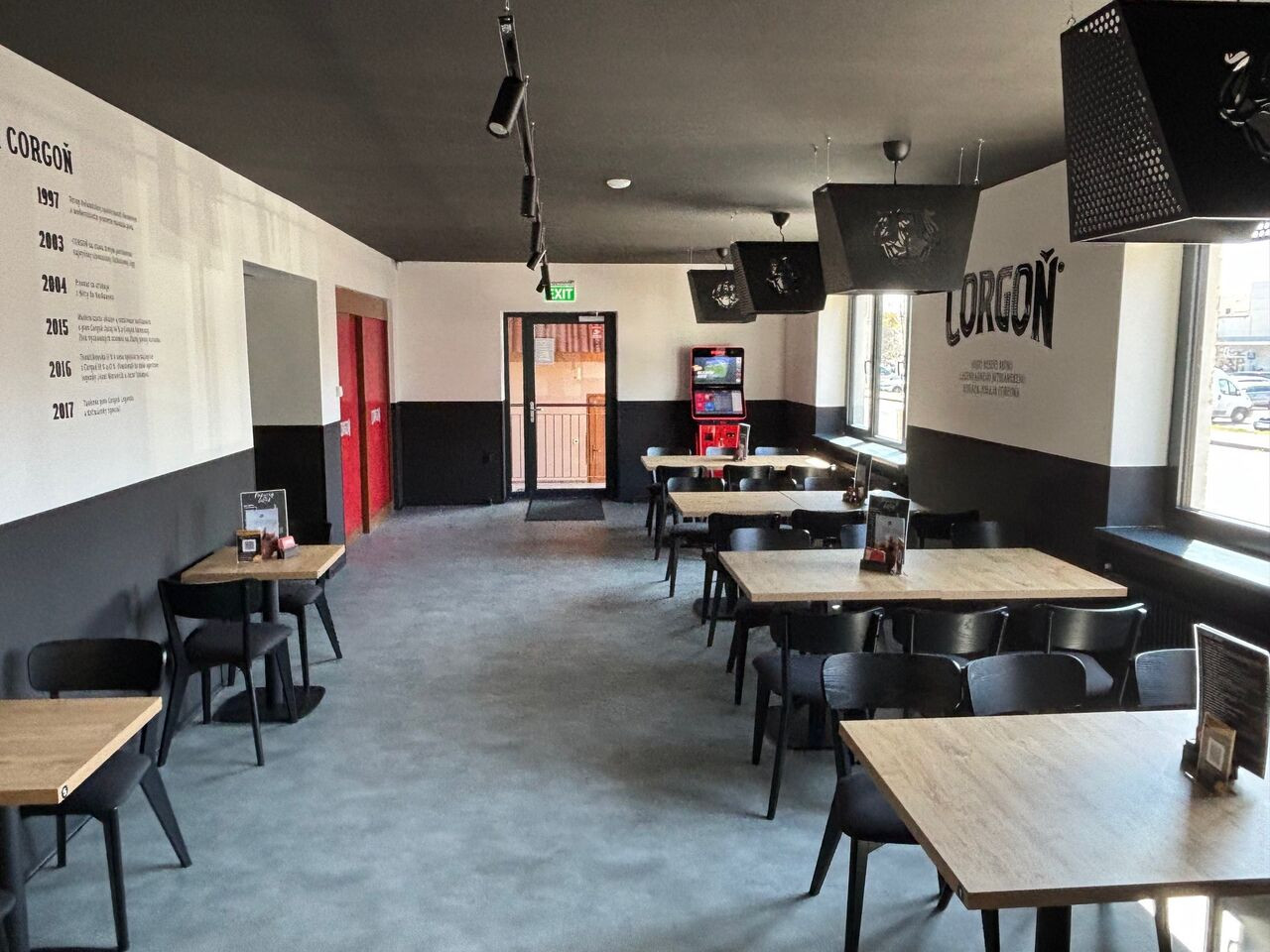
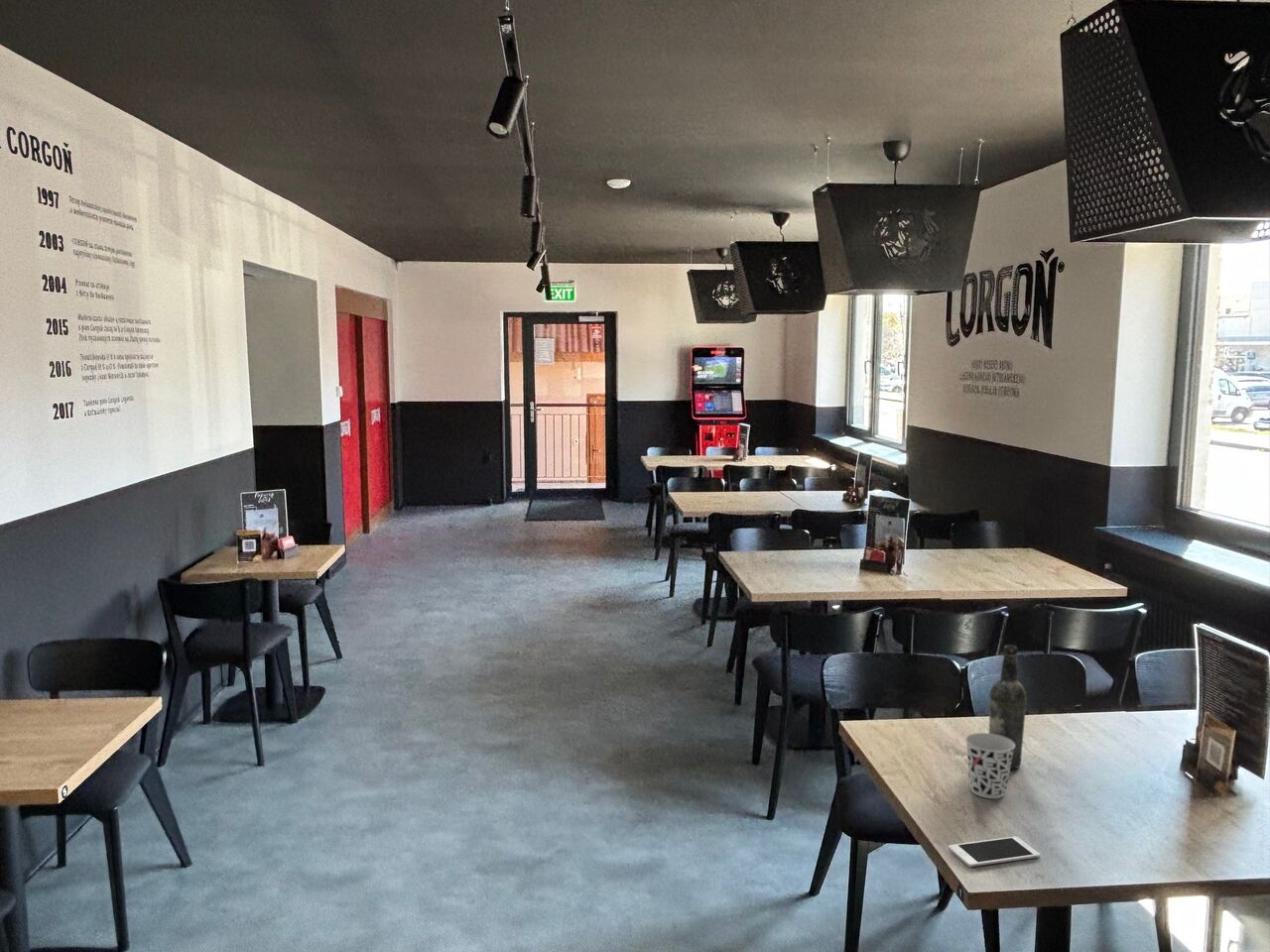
+ cell phone [948,836,1041,868]
+ beer bottle [988,644,1028,770]
+ cup [964,732,1015,799]
